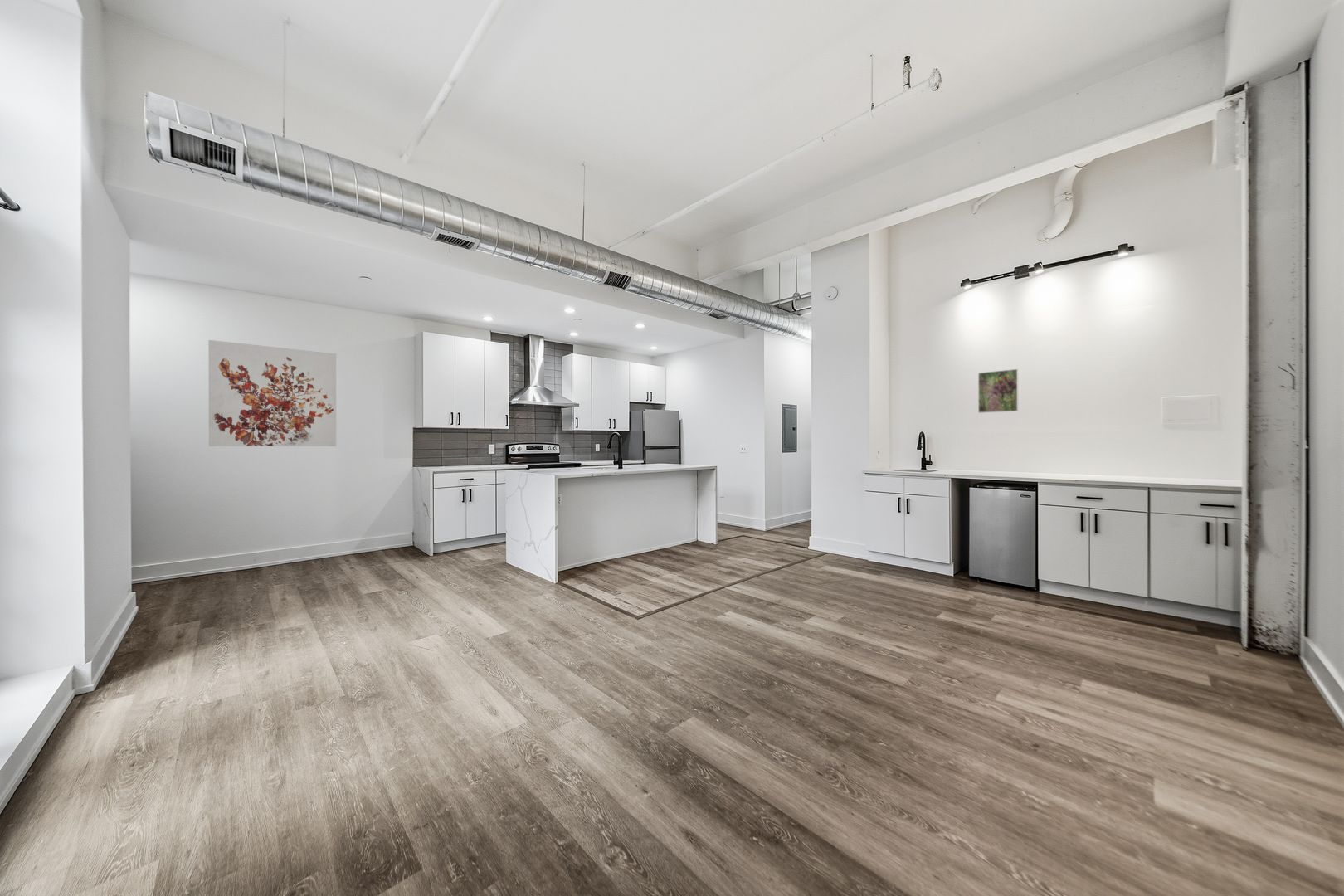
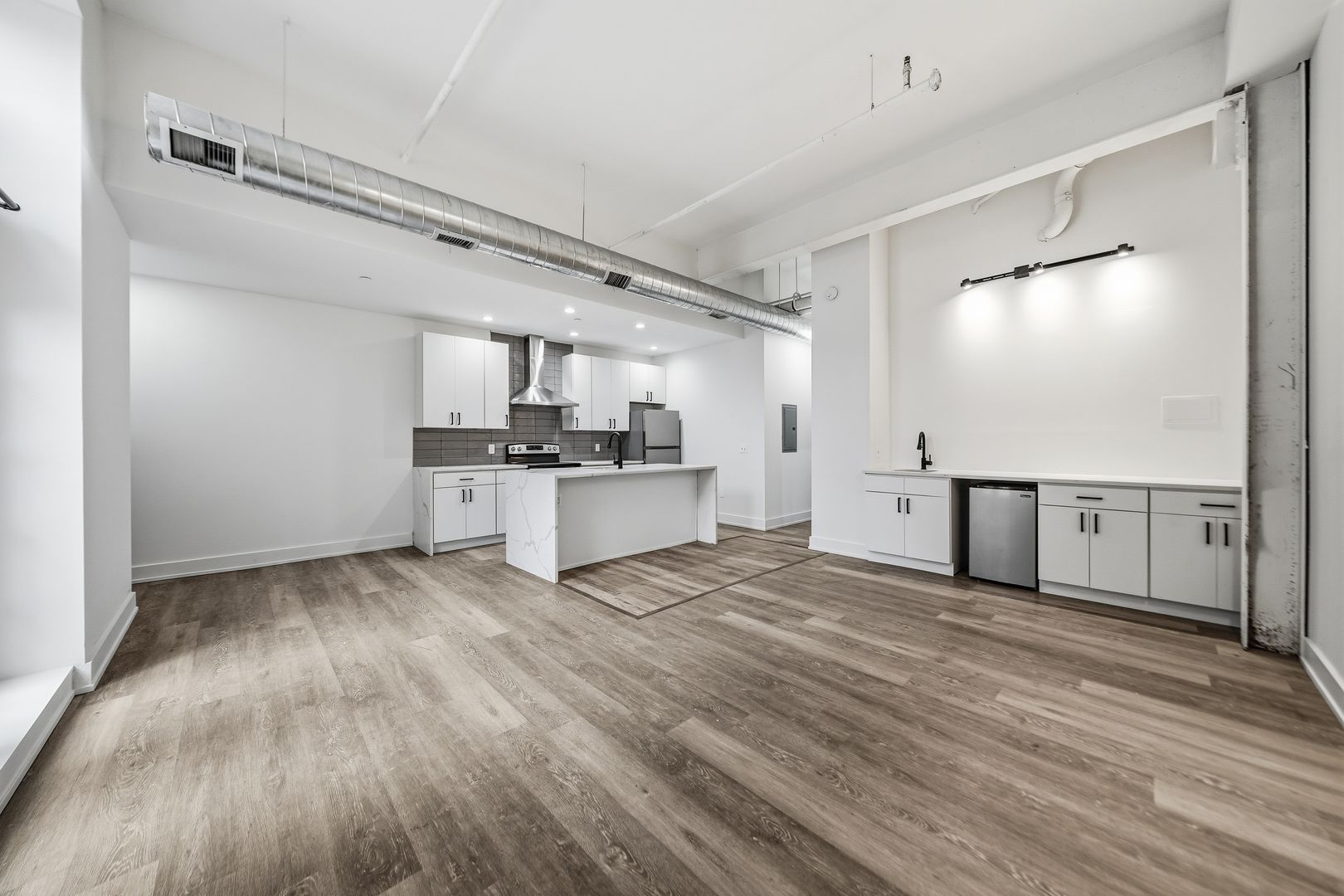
- wall art [207,339,337,447]
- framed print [977,368,1019,414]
